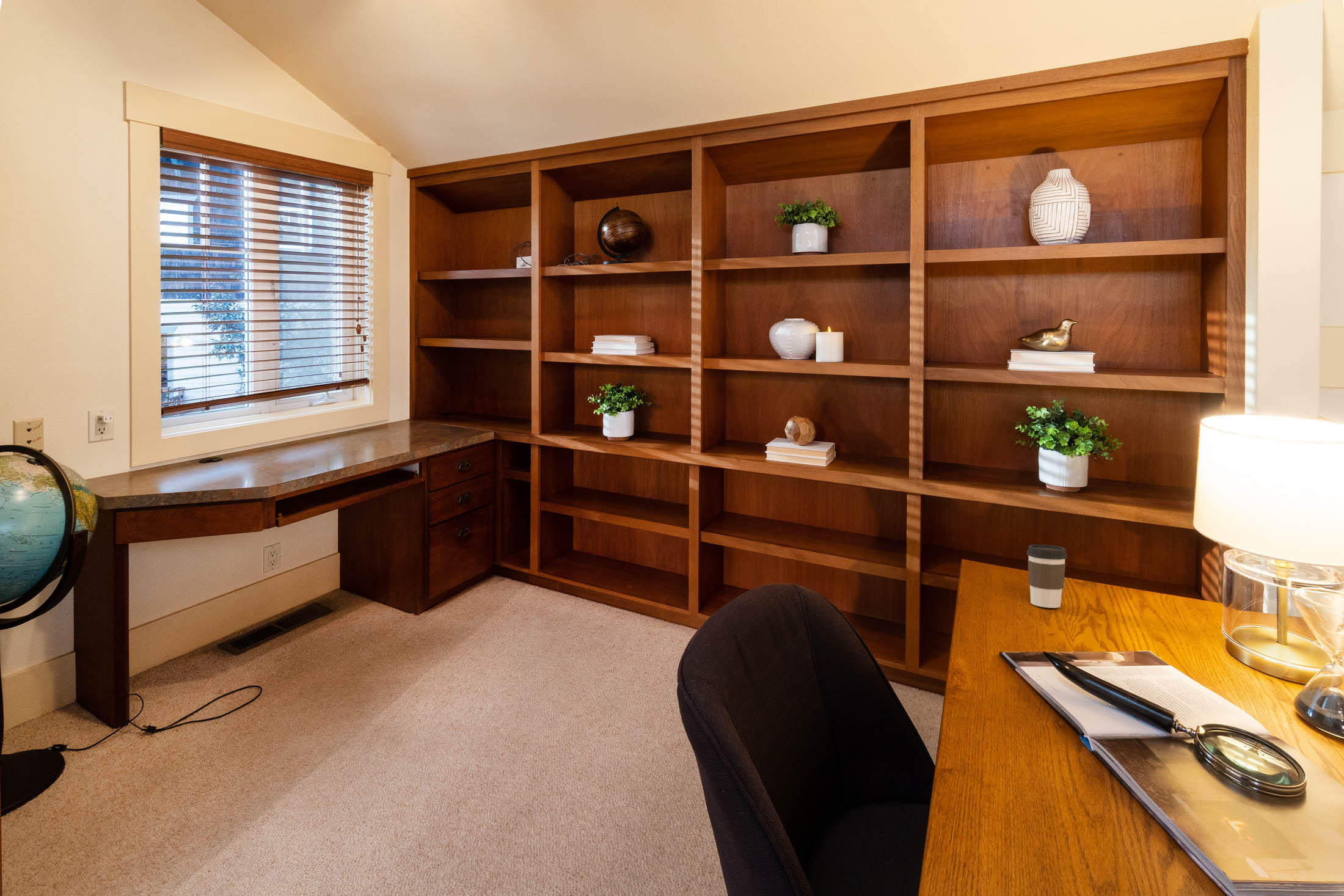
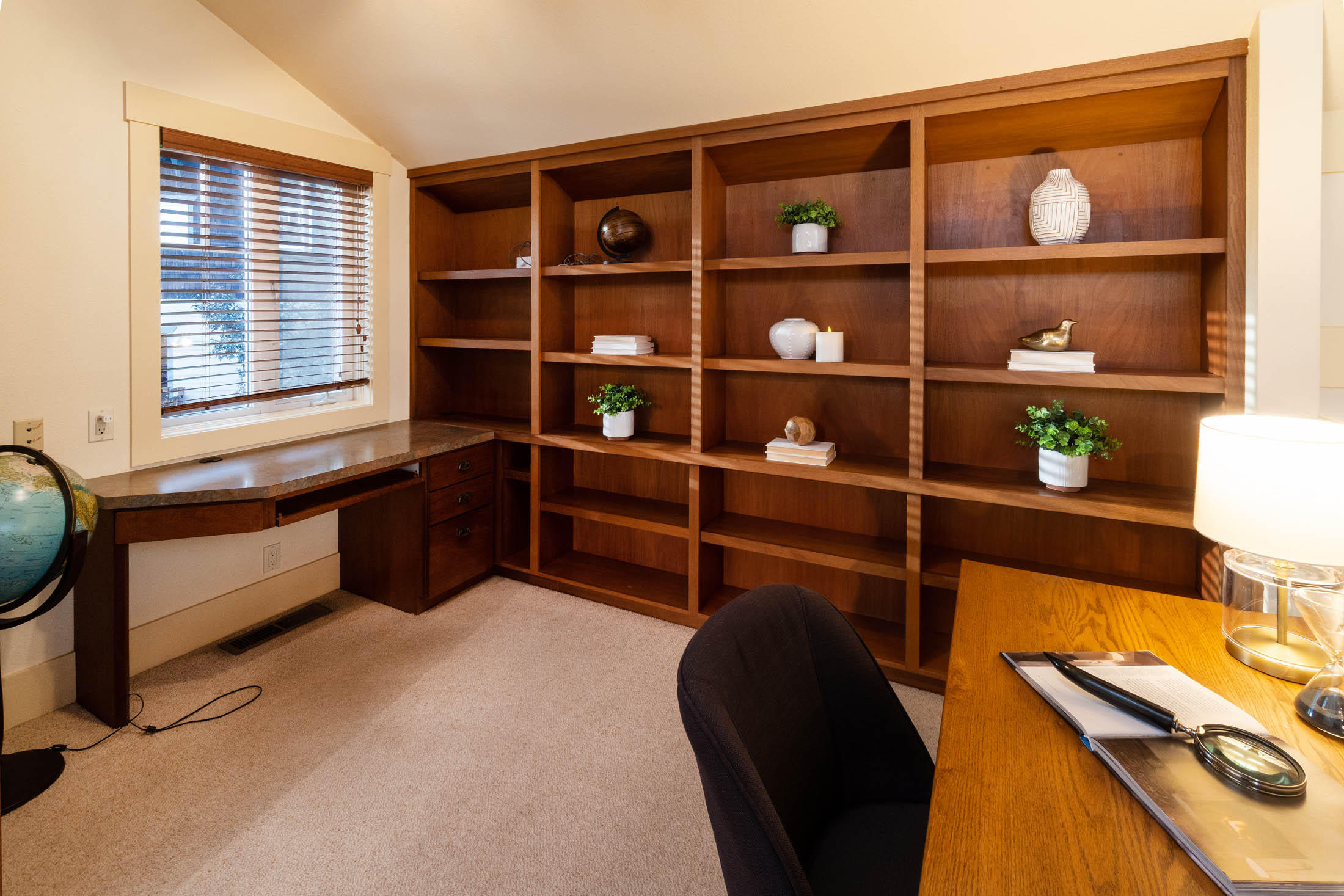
- coffee cup [1026,544,1068,608]
